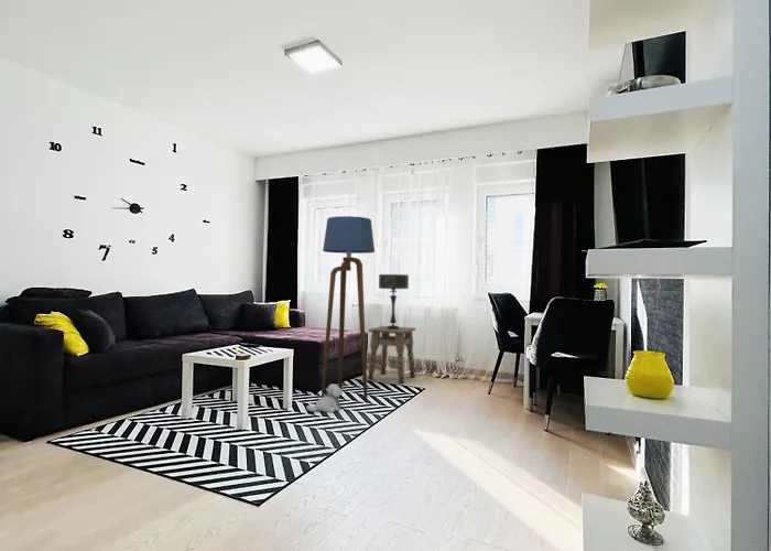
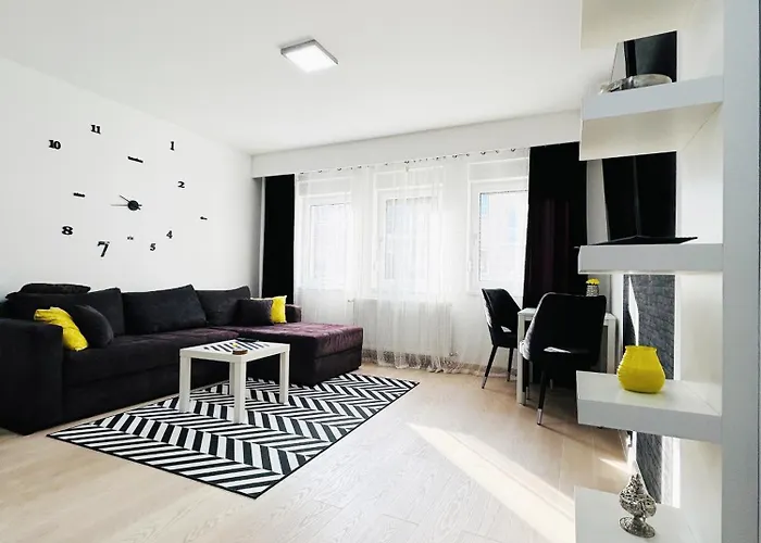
- floor lamp [321,215,376,399]
- plush toy [305,383,344,413]
- side table [367,325,417,385]
- table lamp [378,273,410,329]
